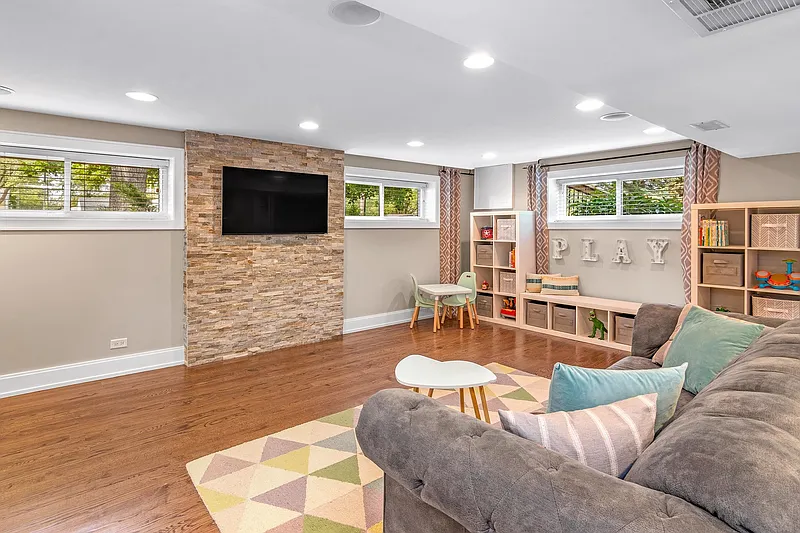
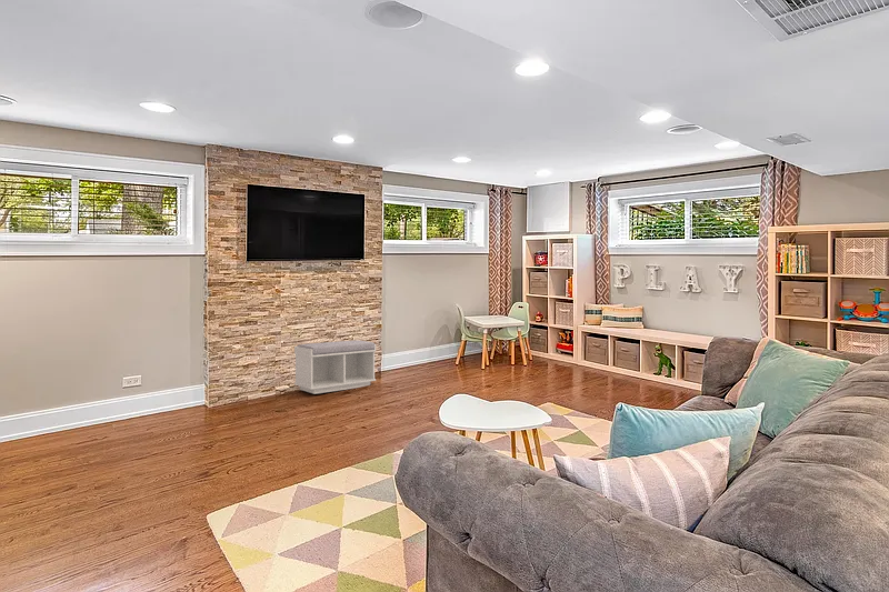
+ bench [293,340,377,395]
